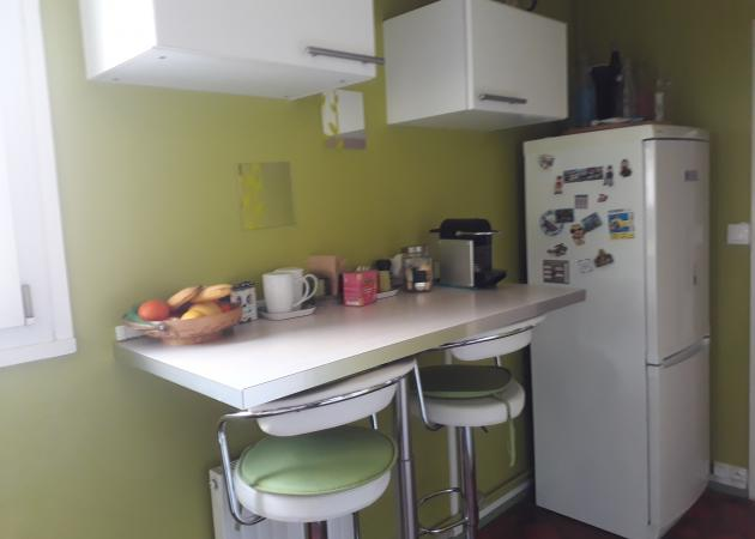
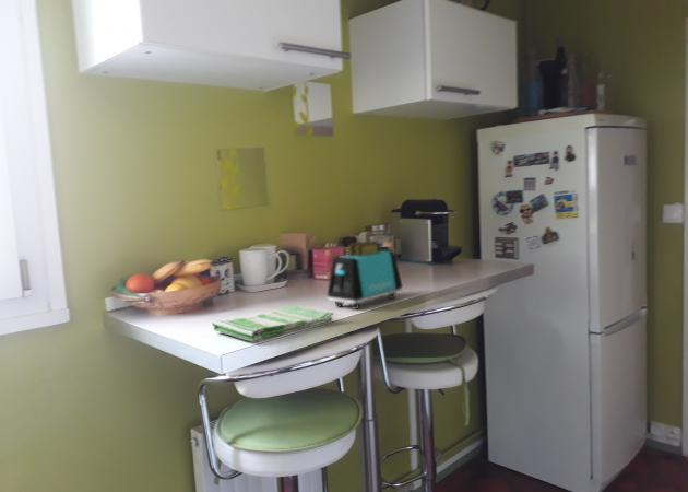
+ toaster [327,241,404,311]
+ dish towel [211,305,335,343]
